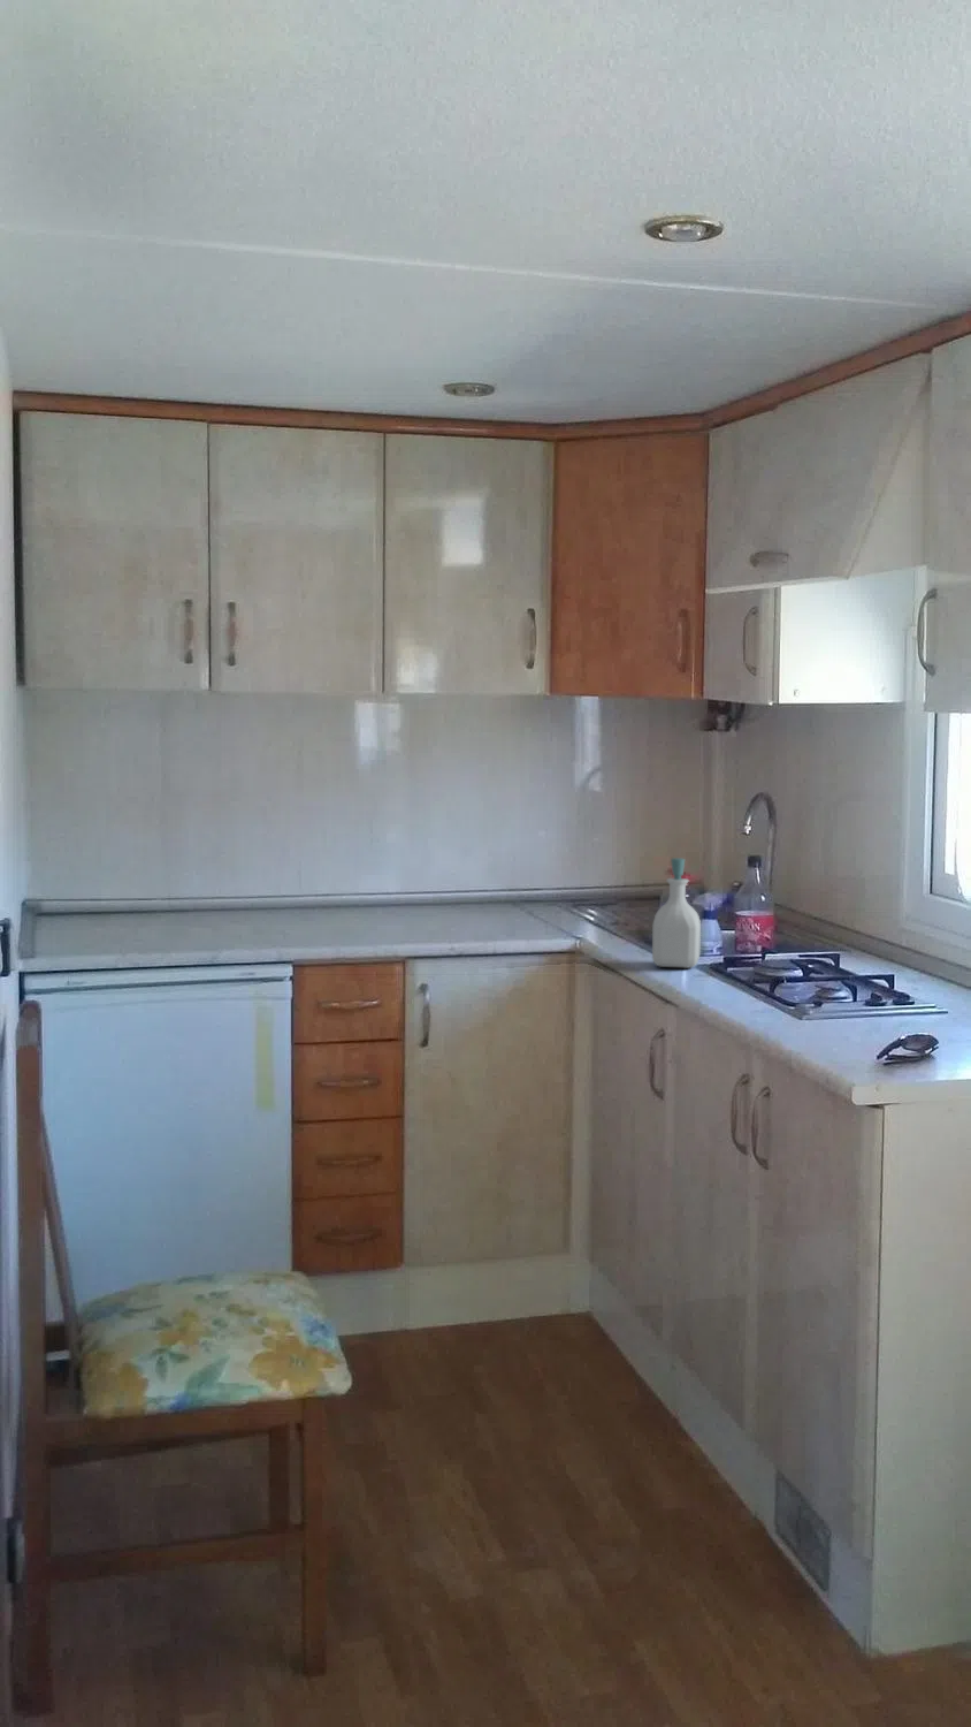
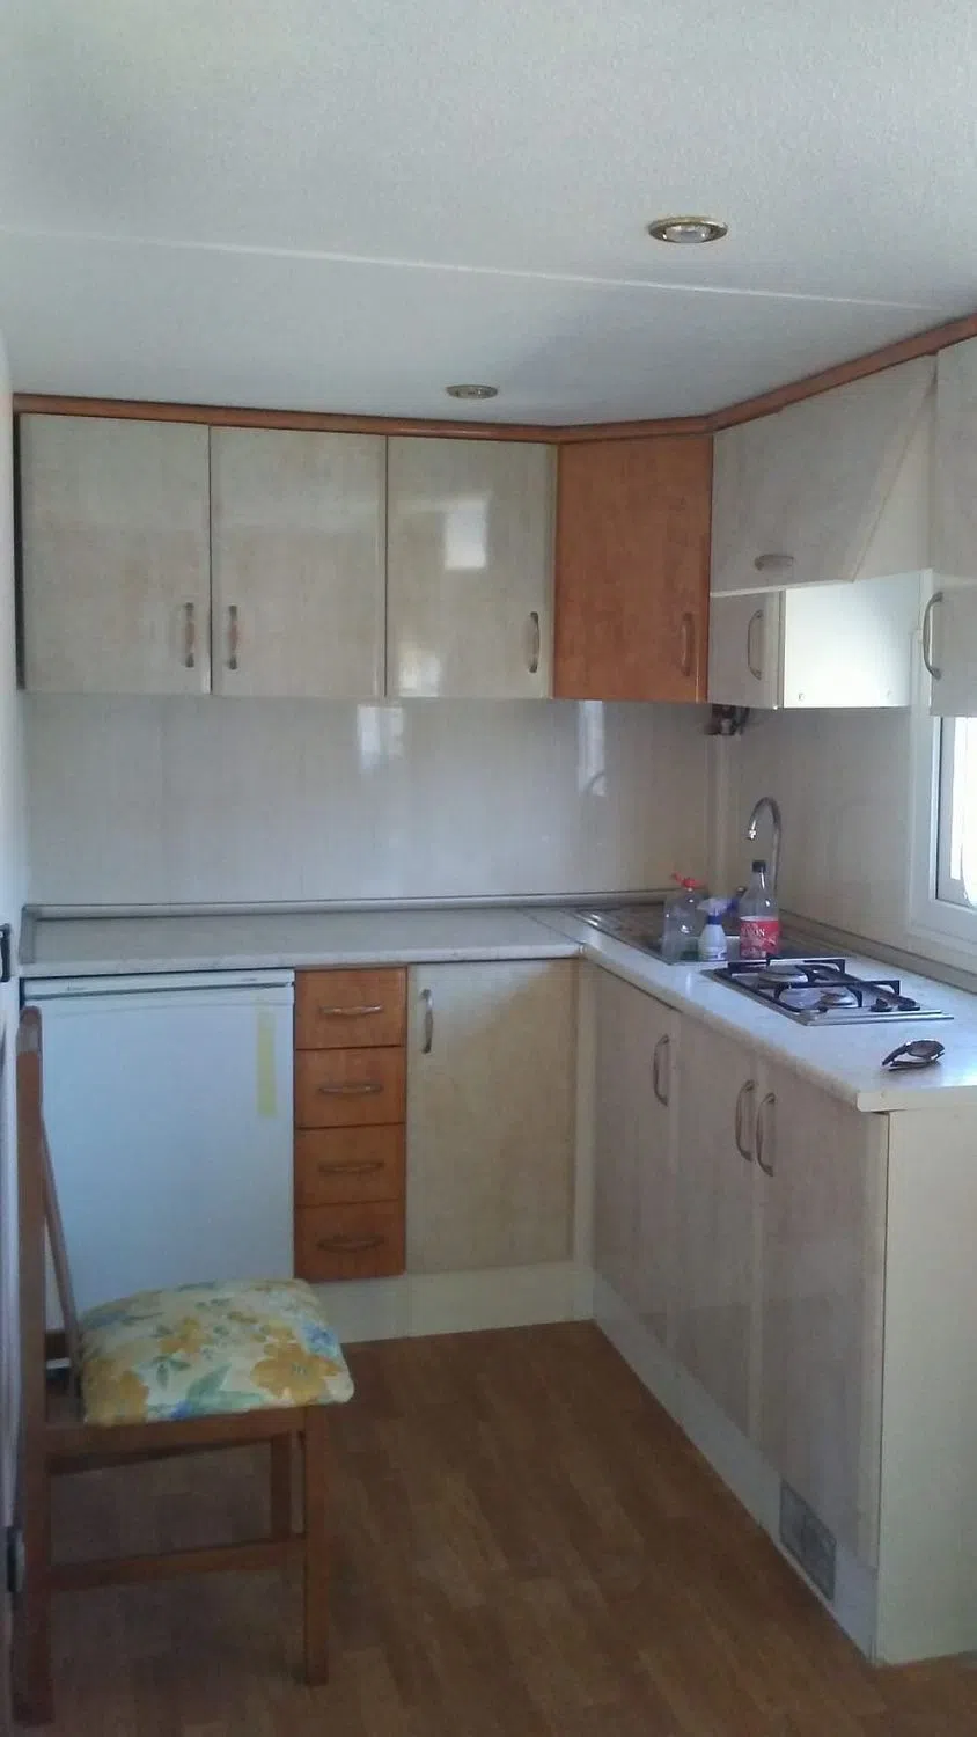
- soap bottle [651,856,702,969]
